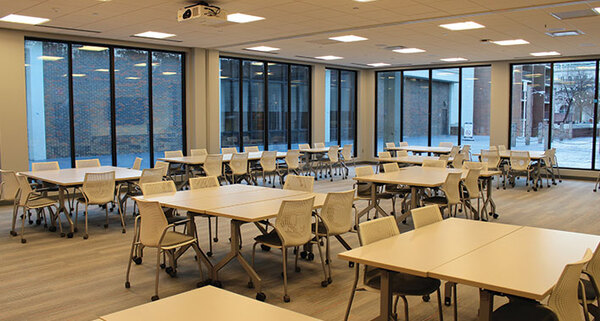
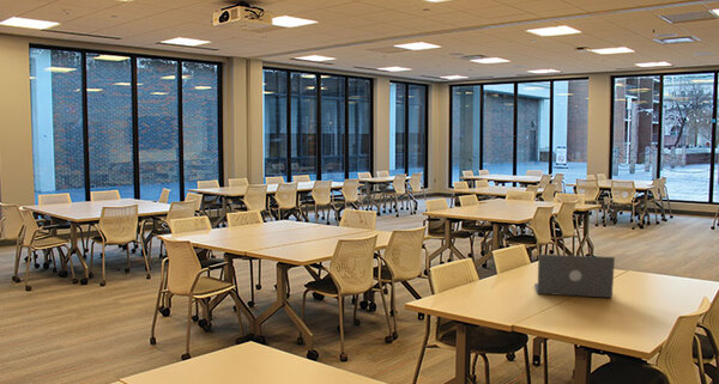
+ laptop [533,254,616,299]
